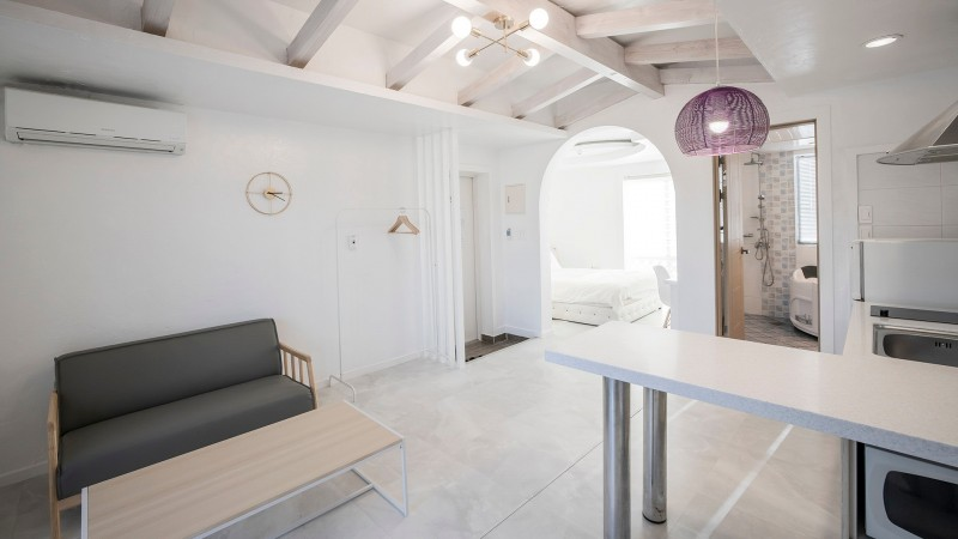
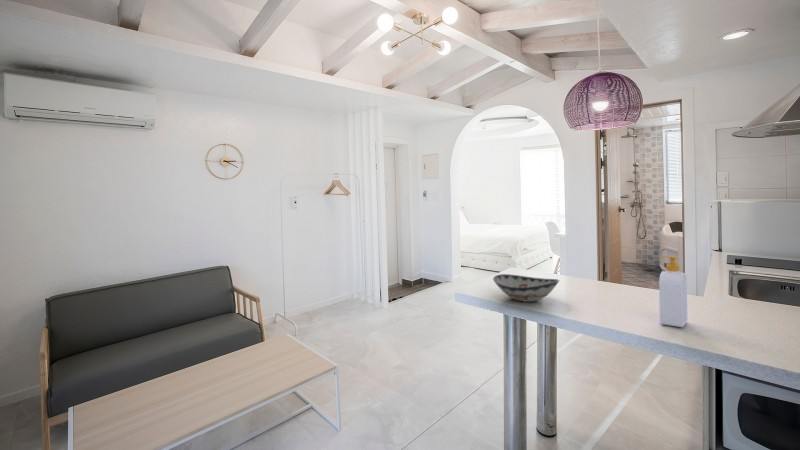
+ decorative bowl [492,273,560,303]
+ soap bottle [658,255,689,328]
